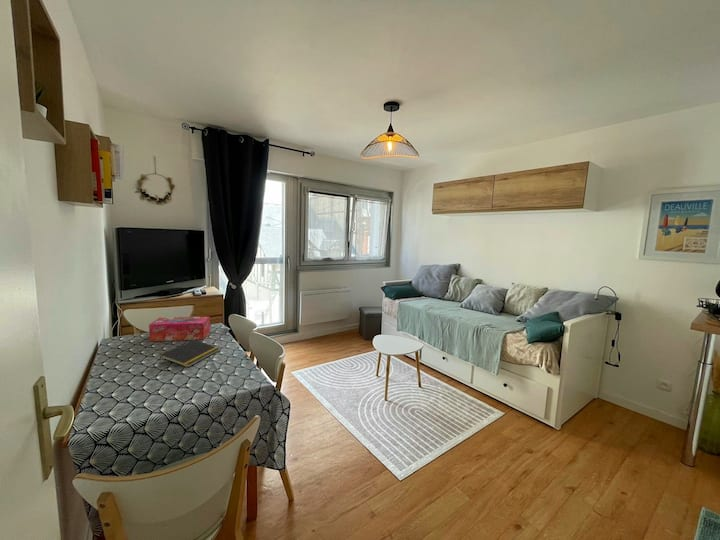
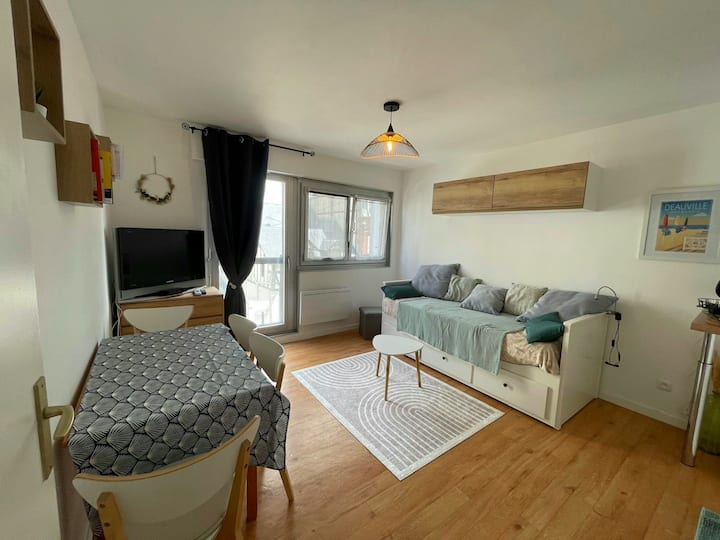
- notepad [158,339,221,368]
- tissue box [148,315,211,342]
